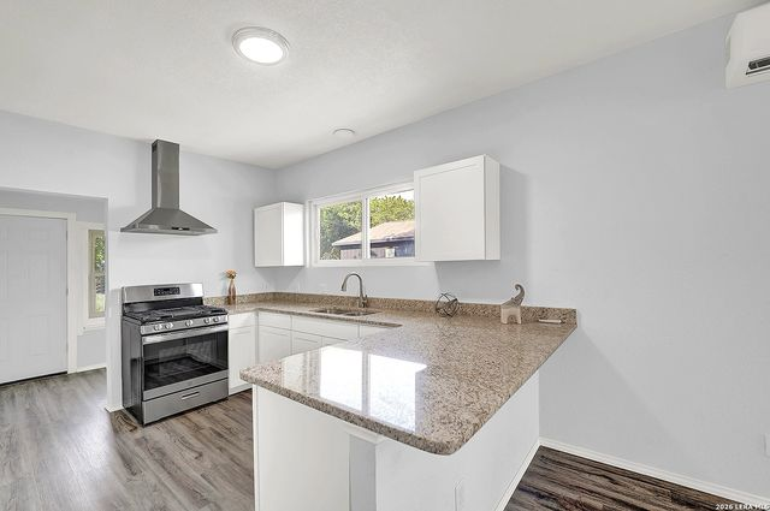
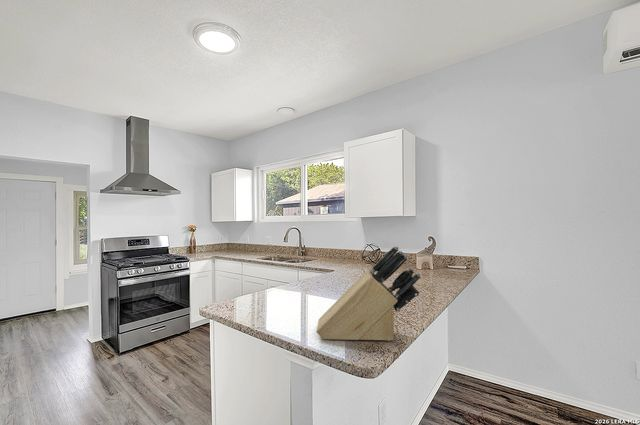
+ knife block [316,245,422,342]
